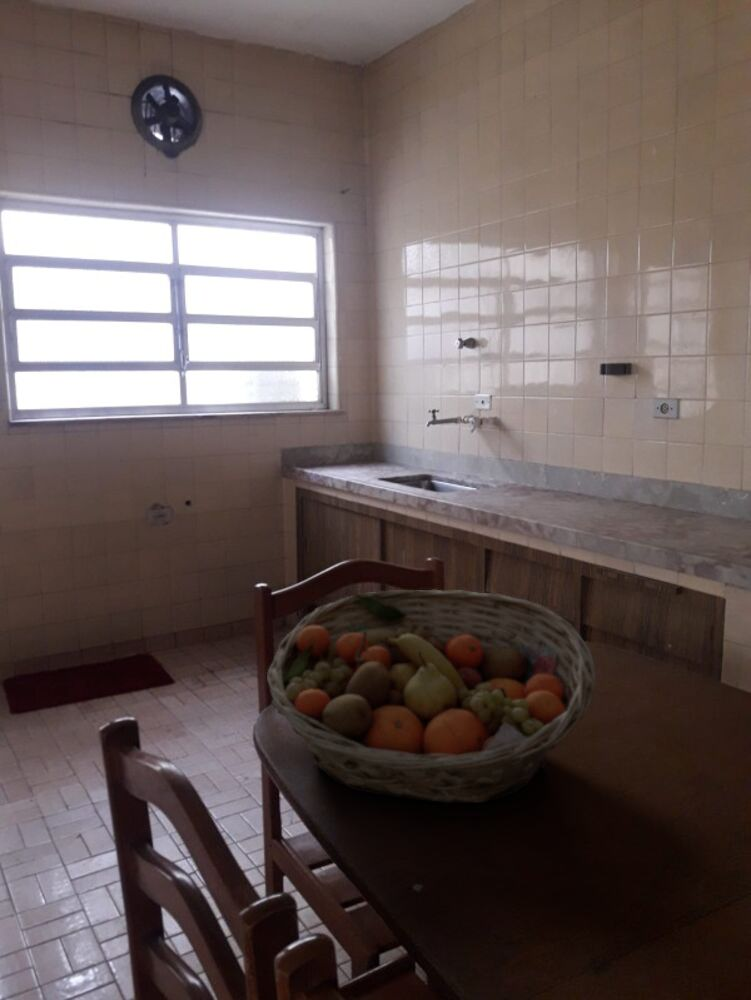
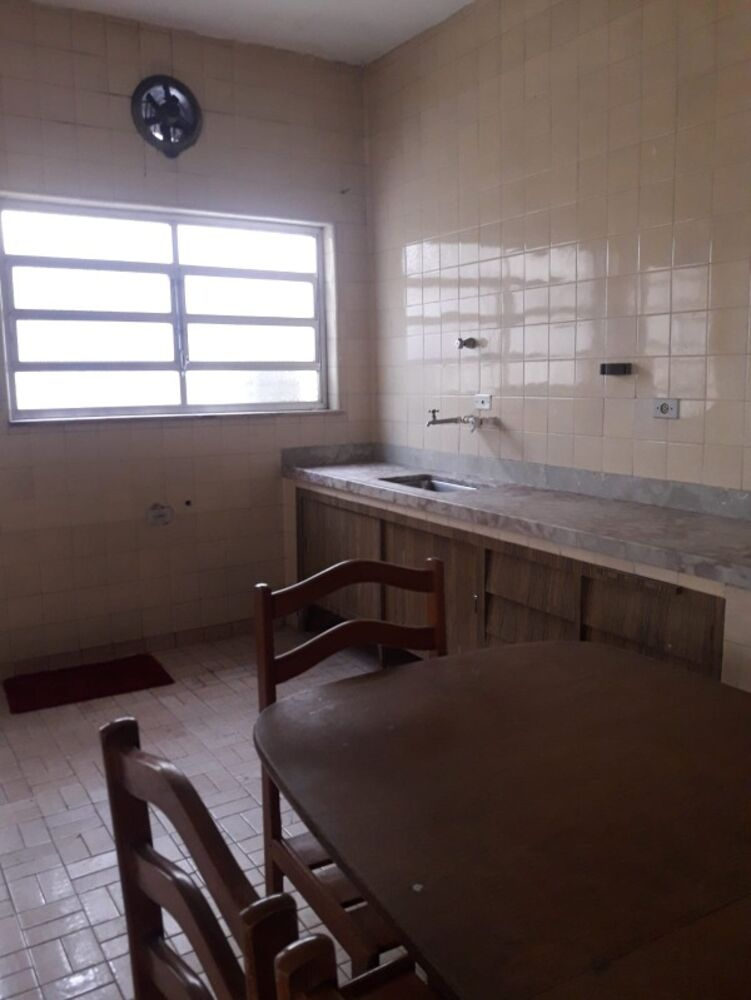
- fruit basket [266,589,597,804]
